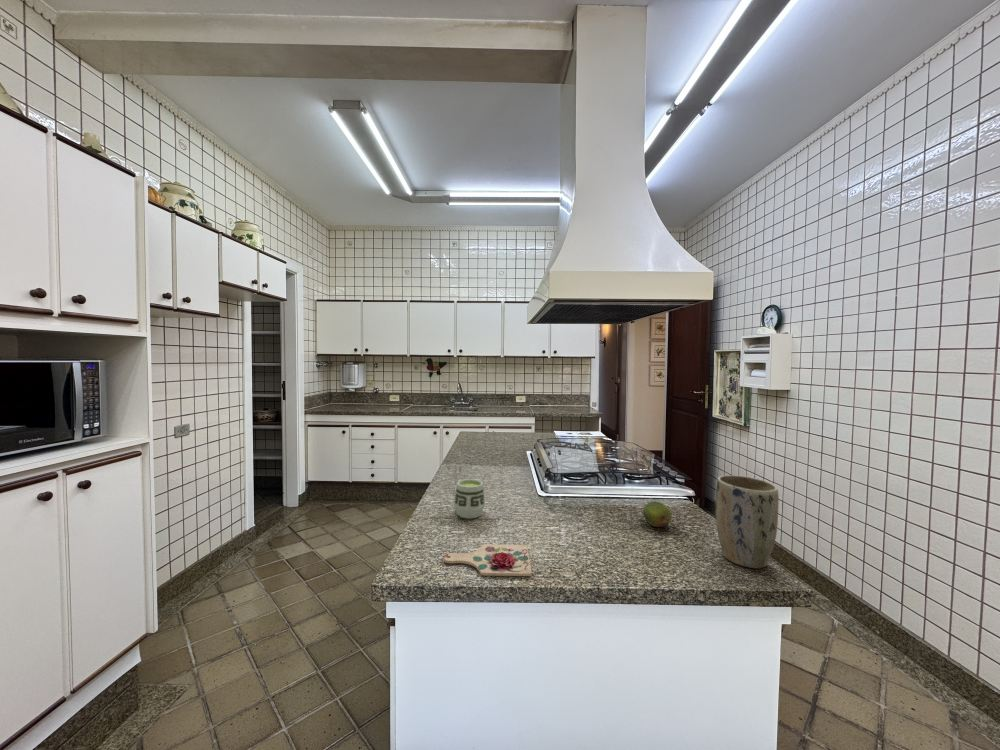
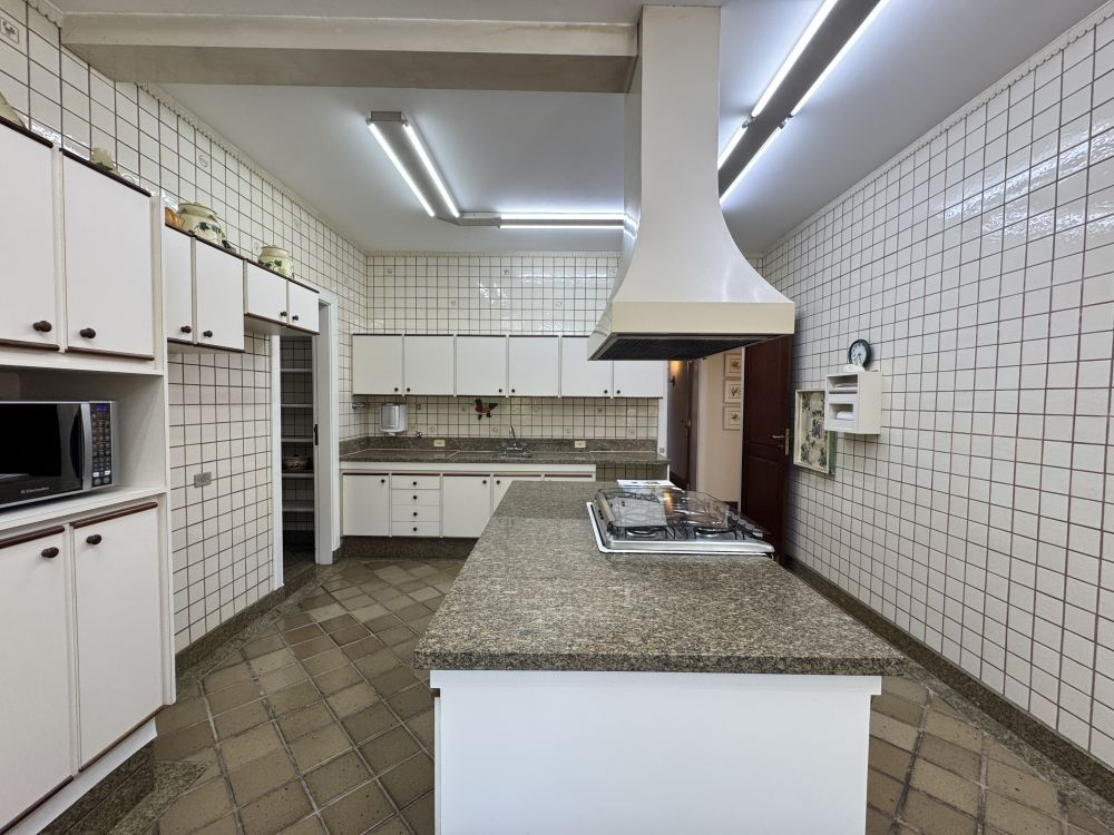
- cup [453,478,486,520]
- fruit [642,501,673,528]
- cutting board [443,543,533,577]
- plant pot [715,474,780,569]
